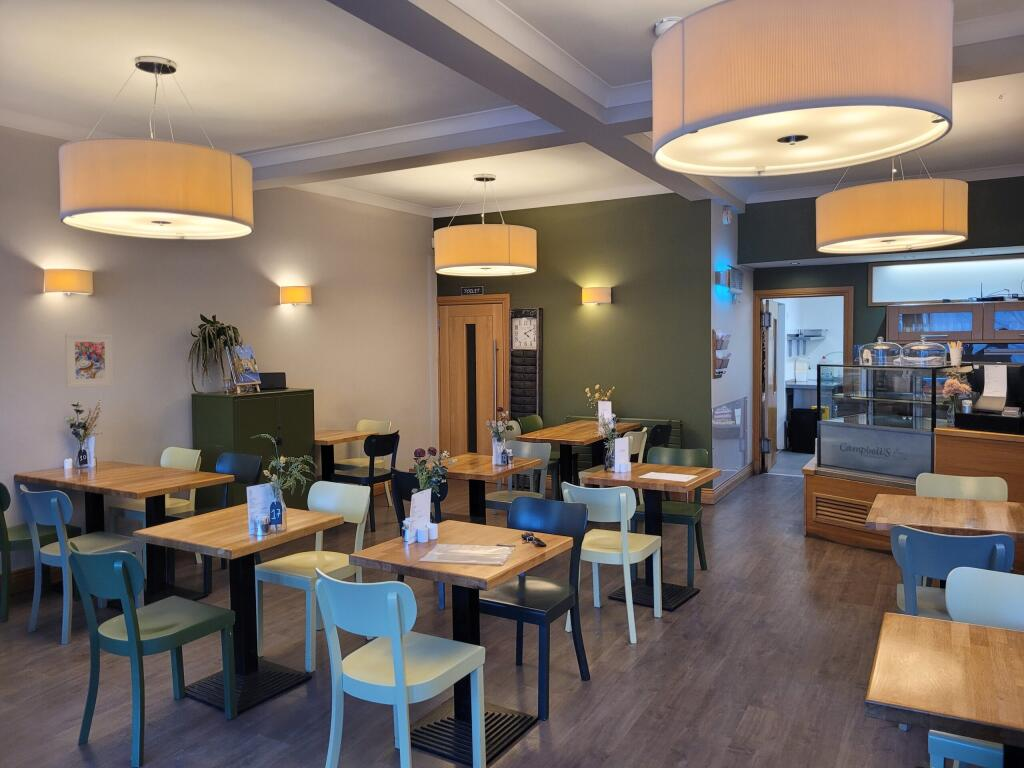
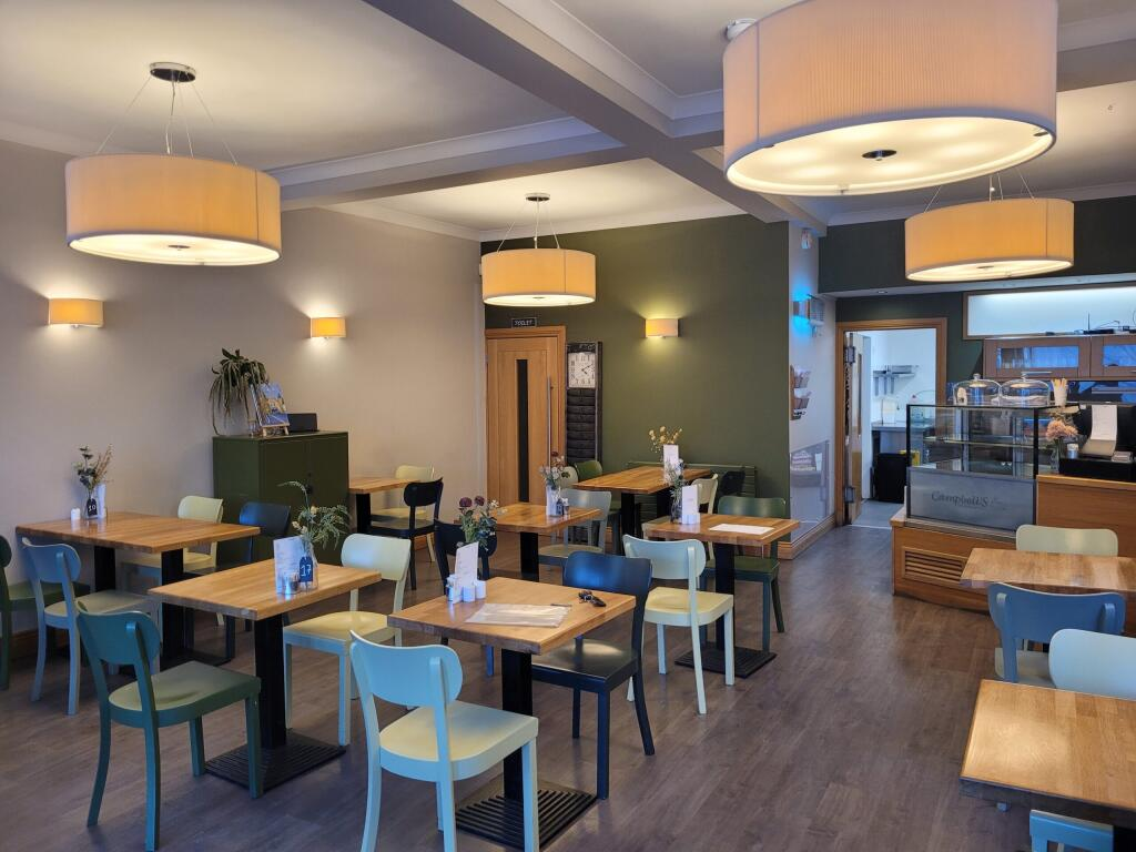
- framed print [64,332,115,388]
